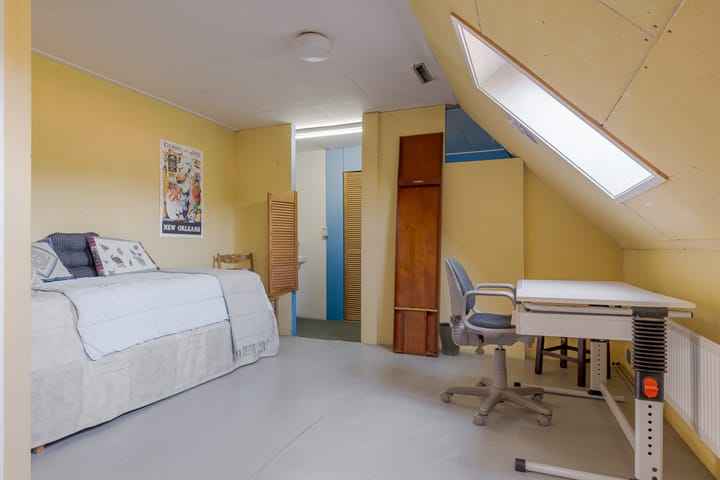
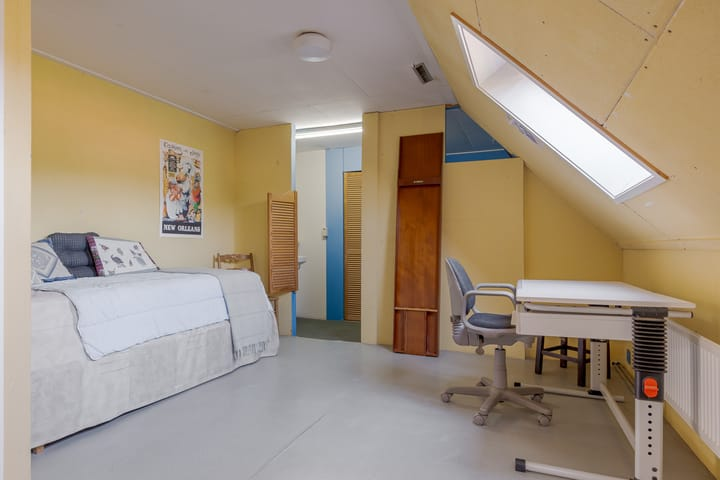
- waste basket [438,322,461,356]
